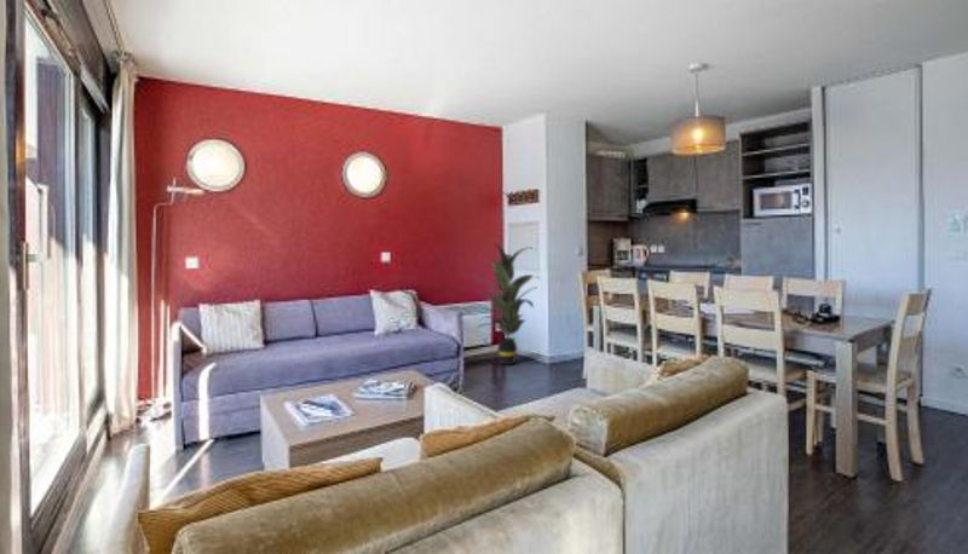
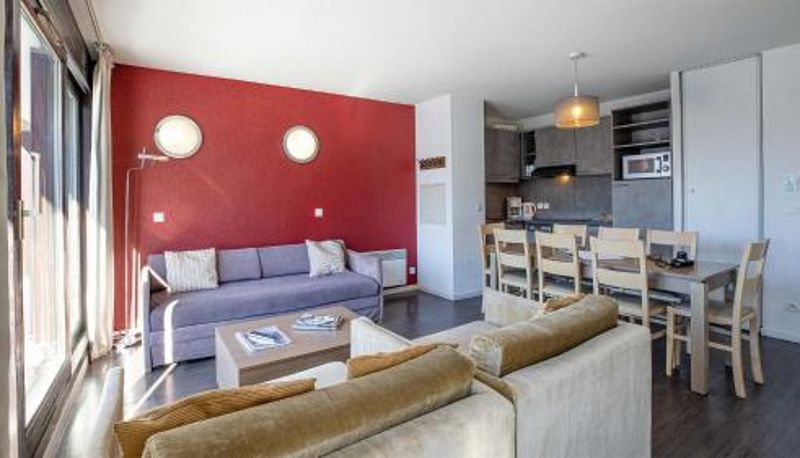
- indoor plant [466,242,542,367]
